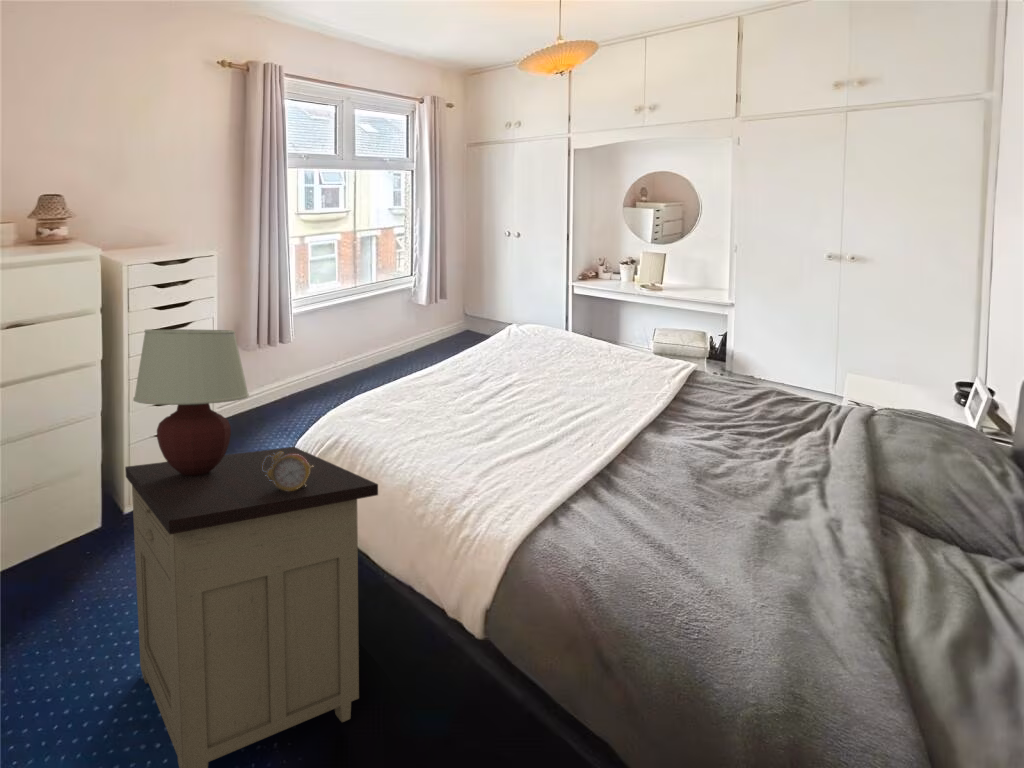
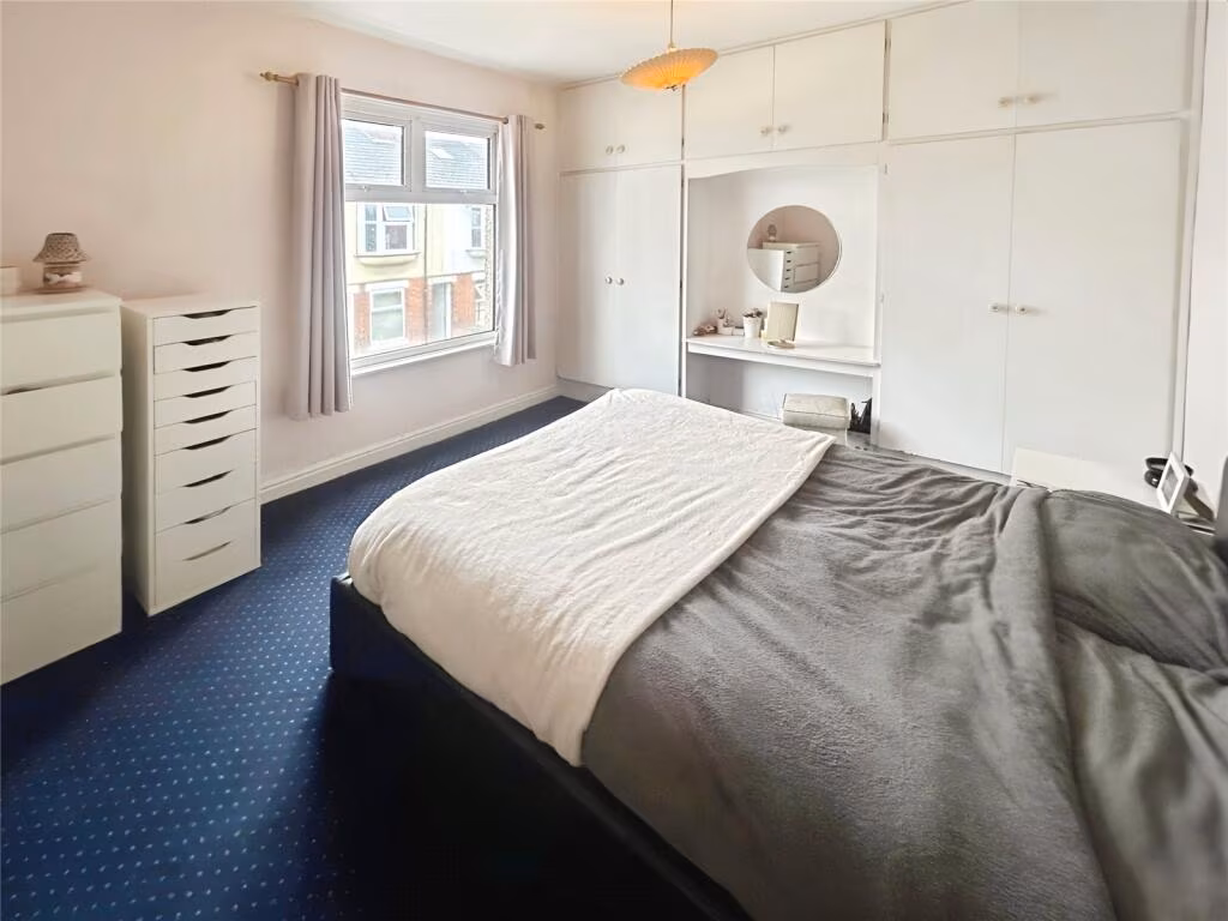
- table lamp [132,328,250,476]
- alarm clock [262,452,314,491]
- nightstand [124,446,379,768]
